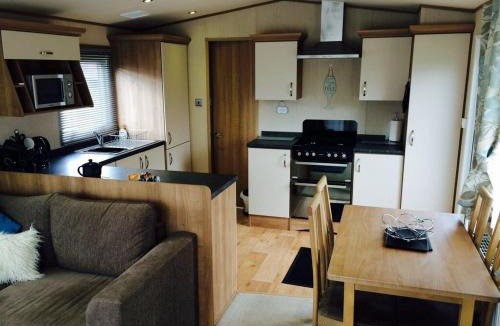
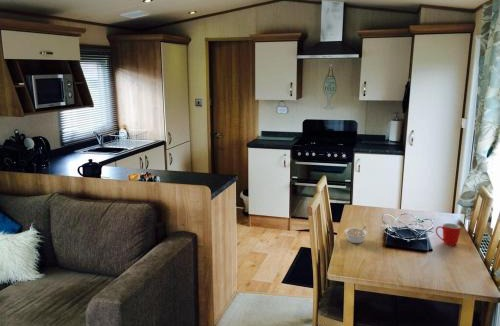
+ legume [343,225,369,244]
+ mug [435,222,462,247]
